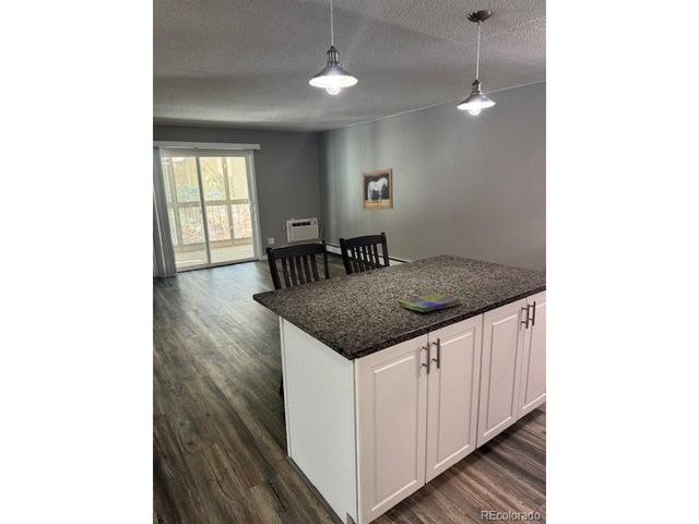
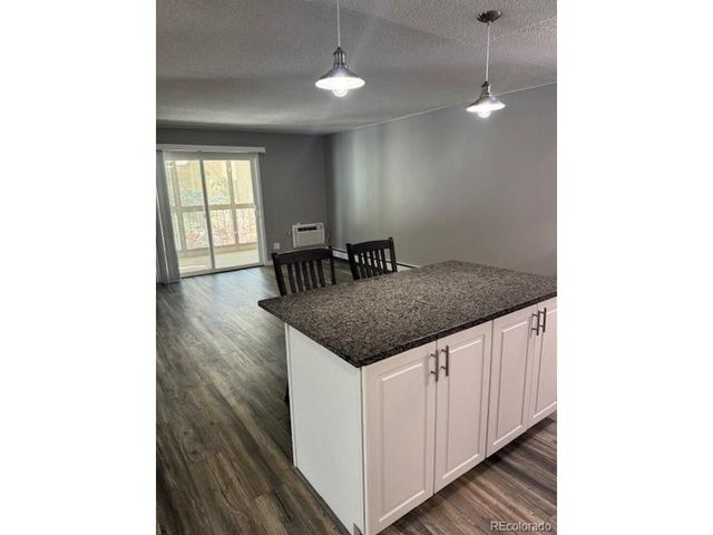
- wall art [362,168,394,211]
- dish towel [398,293,462,313]
